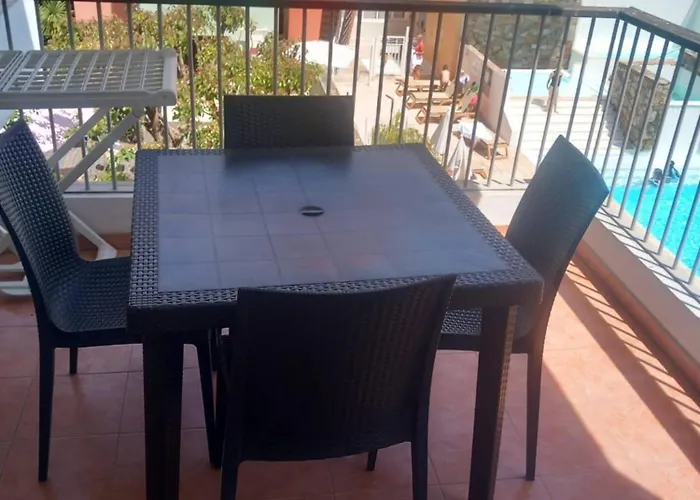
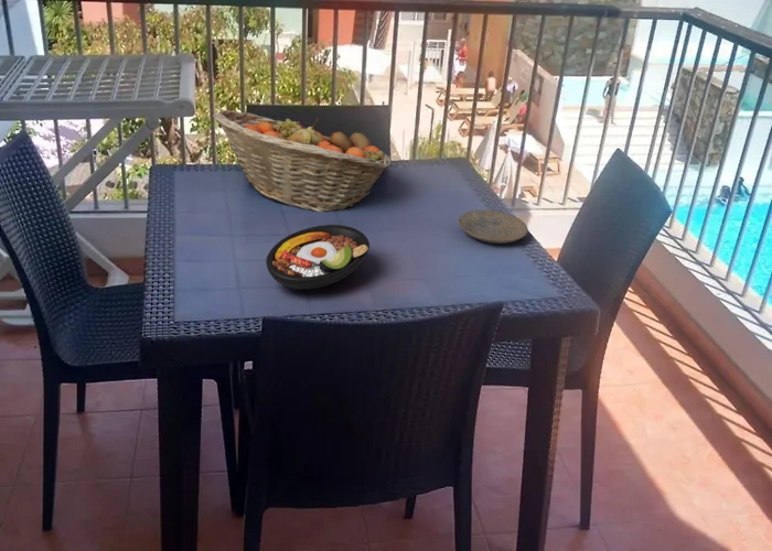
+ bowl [265,224,371,291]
+ fruit basket [212,109,393,213]
+ plate [457,209,529,245]
